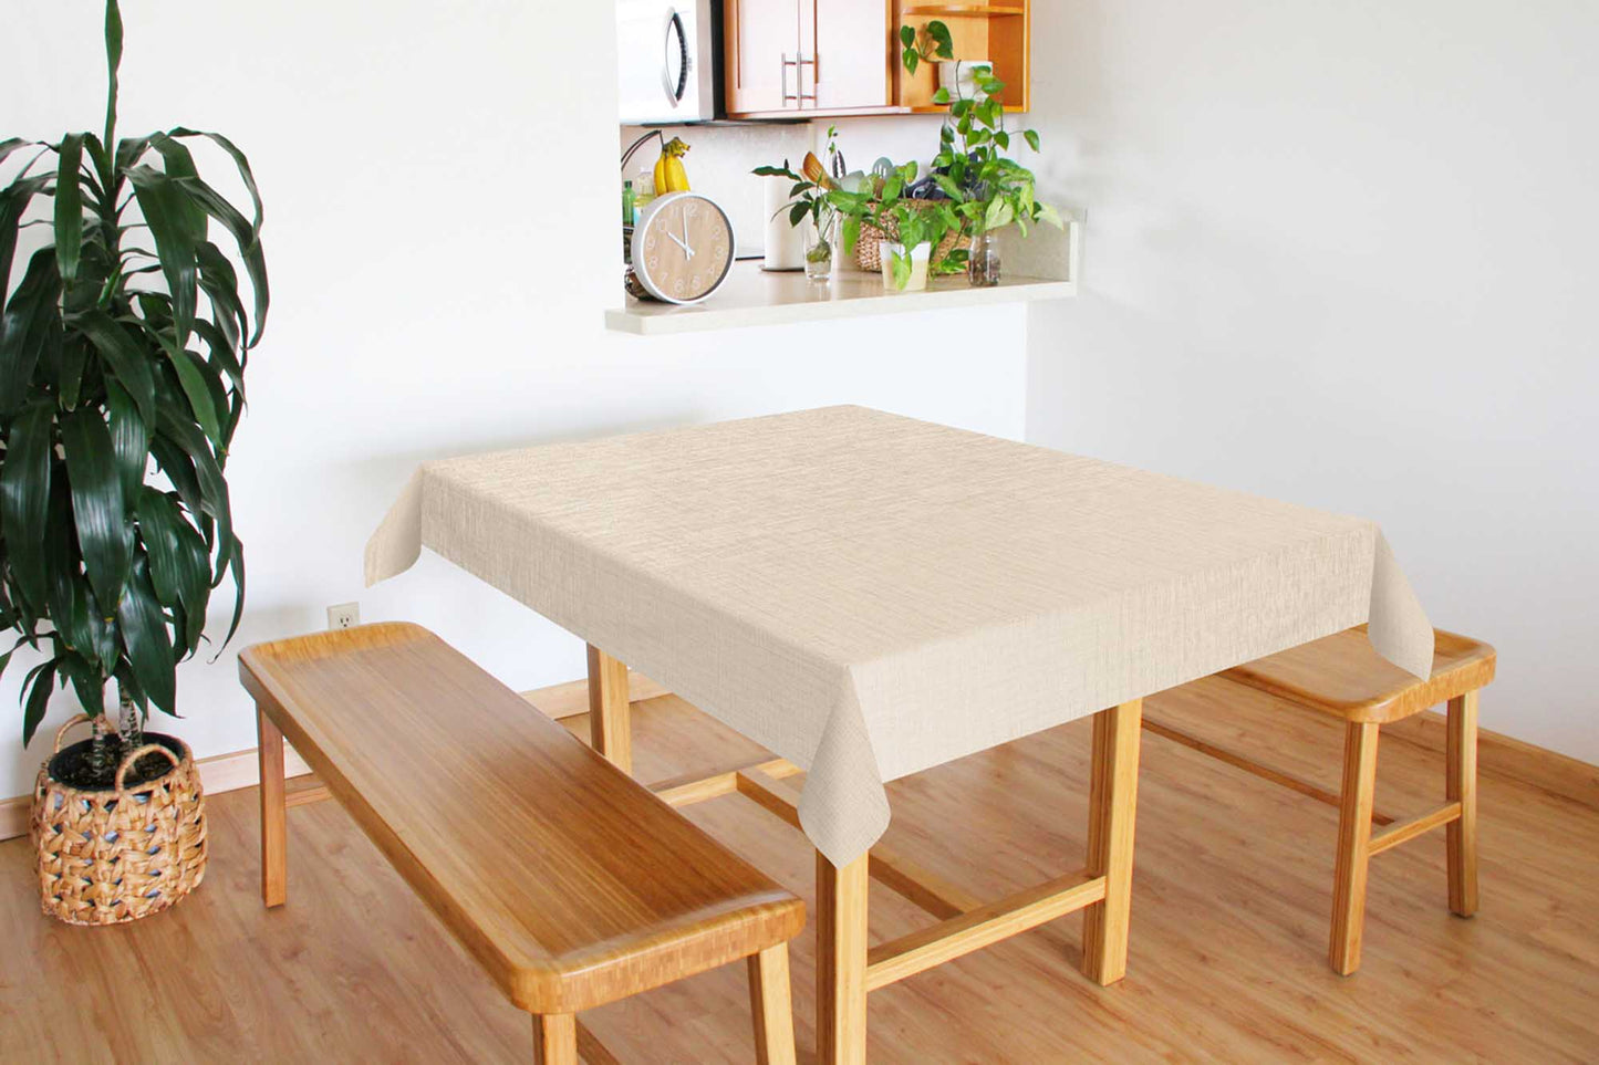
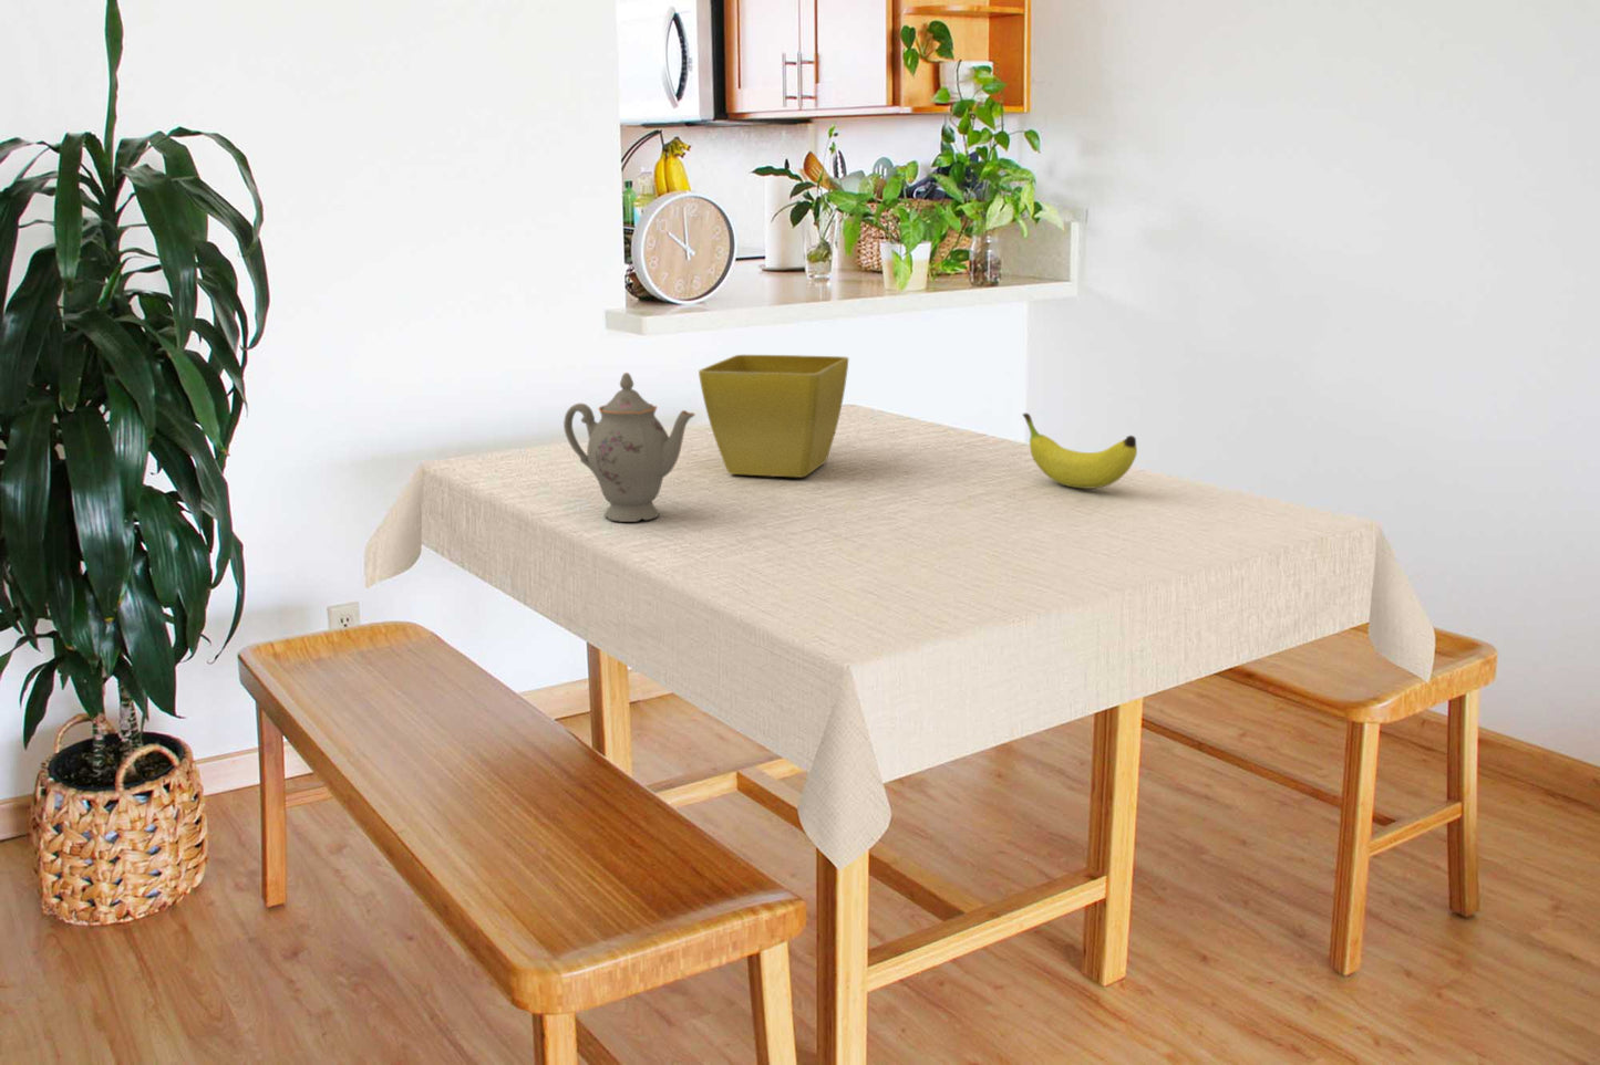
+ flower pot [697,354,849,479]
+ fruit [1022,412,1138,490]
+ chinaware [563,372,696,523]
